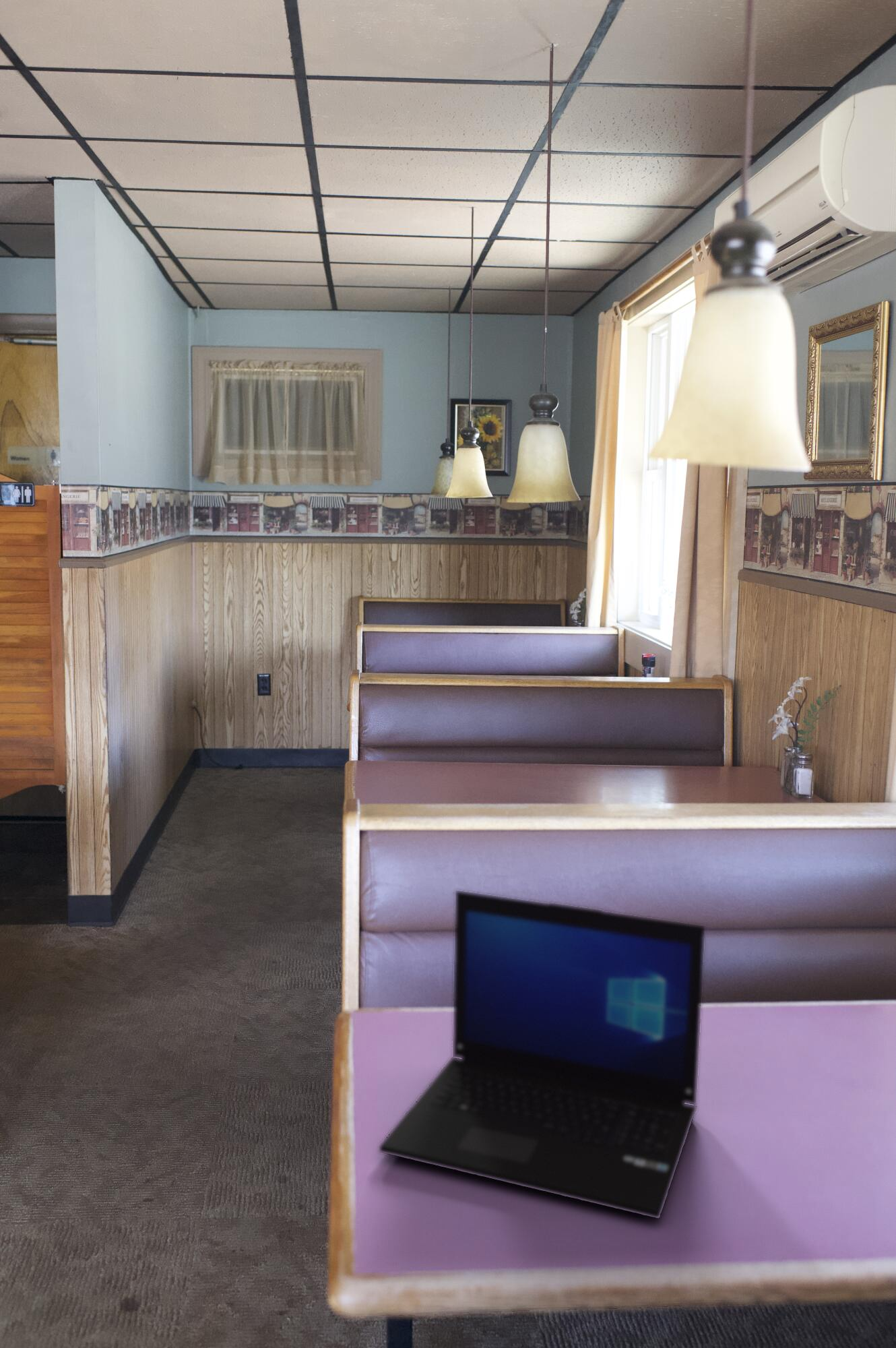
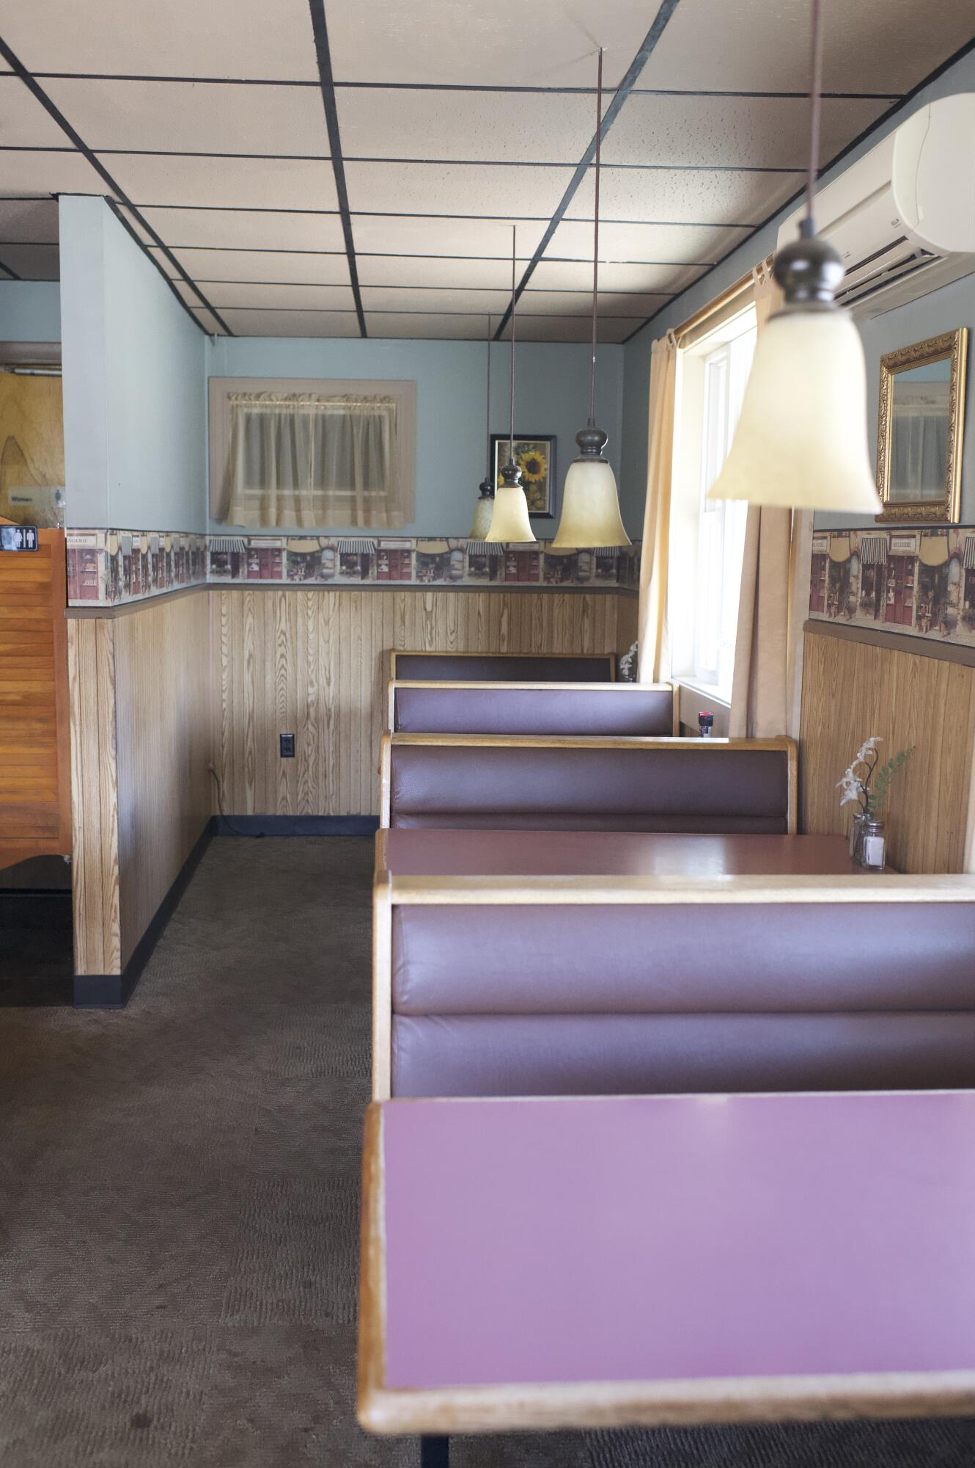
- laptop [378,890,705,1219]
